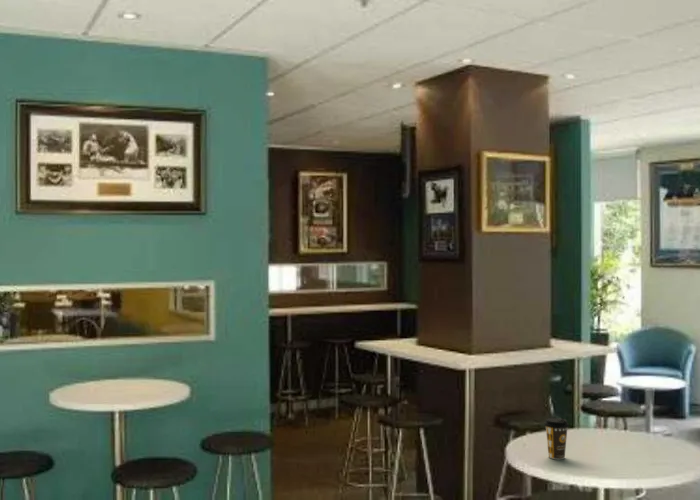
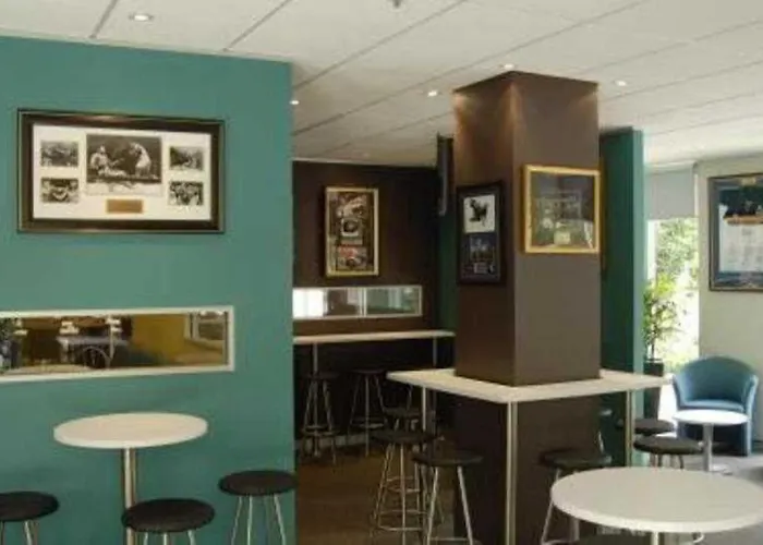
- coffee cup [543,417,570,460]
